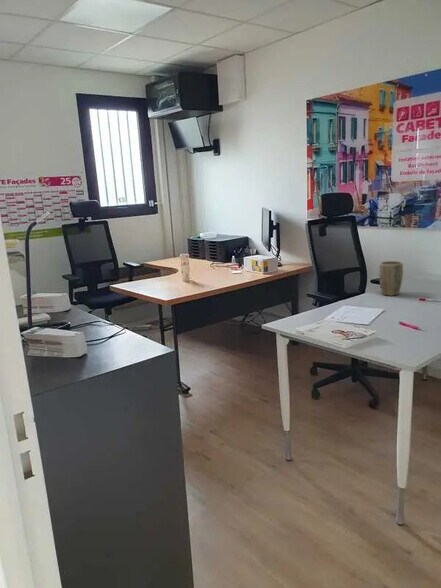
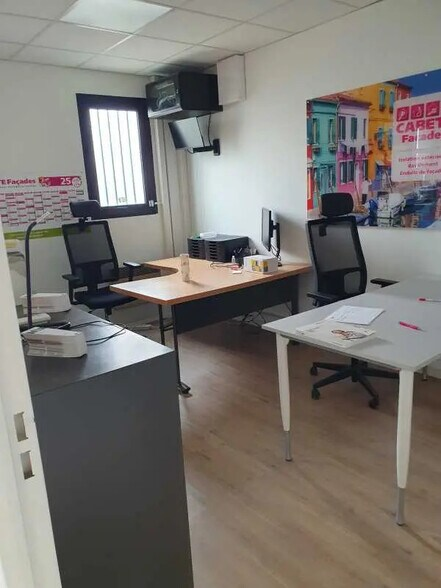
- plant pot [378,260,404,297]
